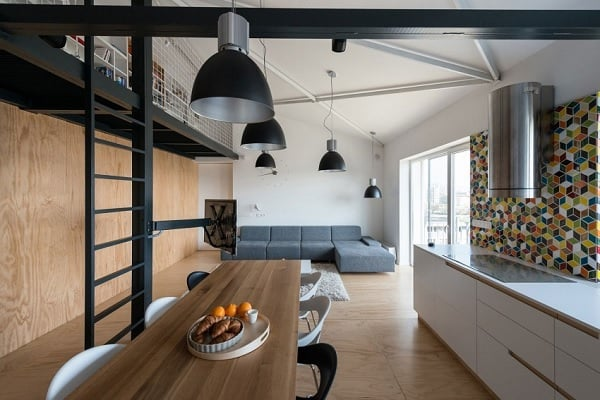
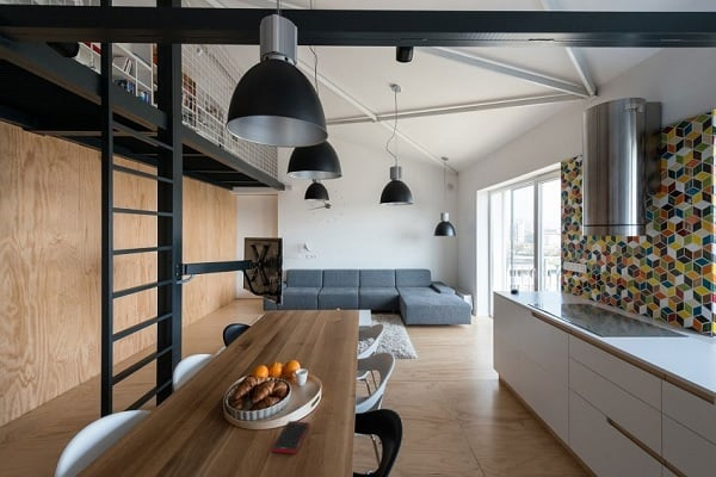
+ cell phone [271,420,310,456]
